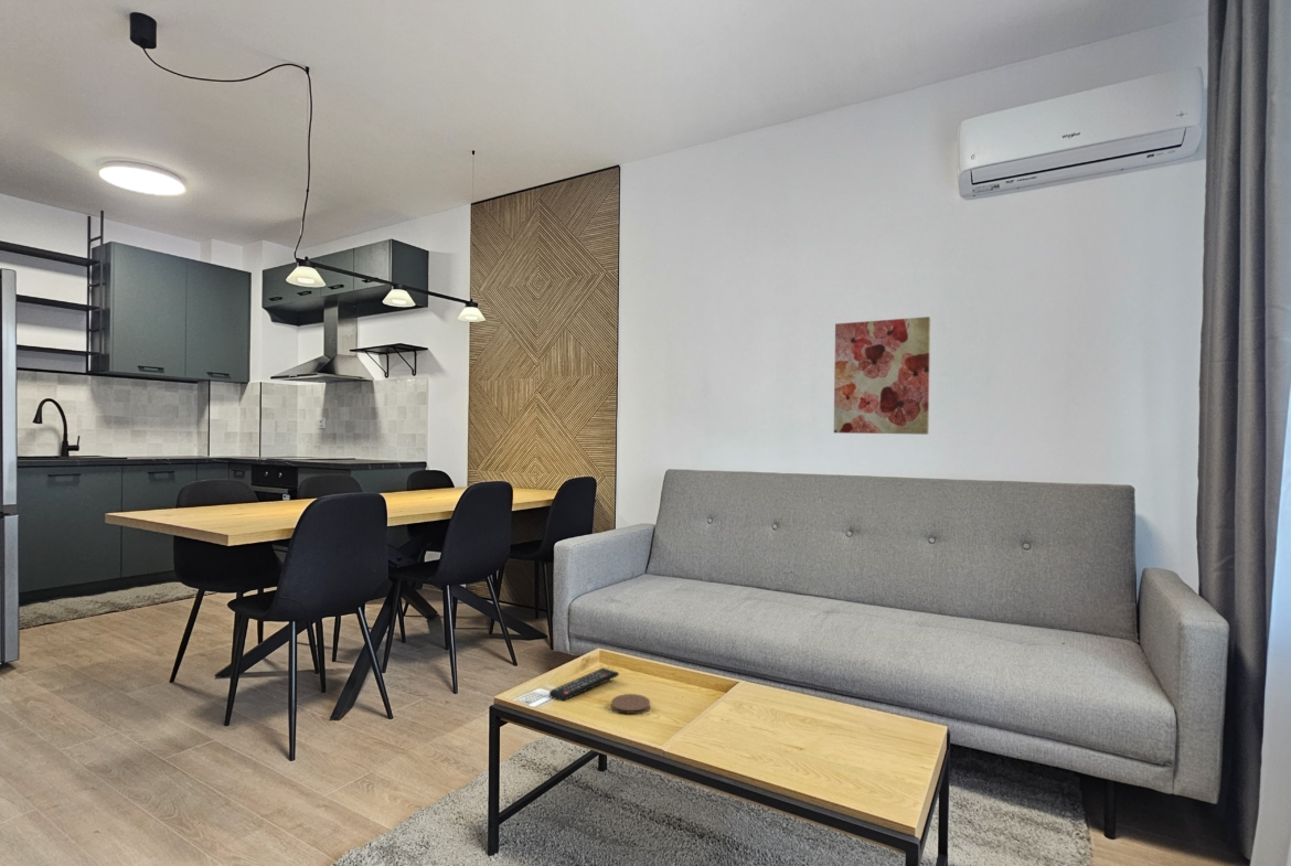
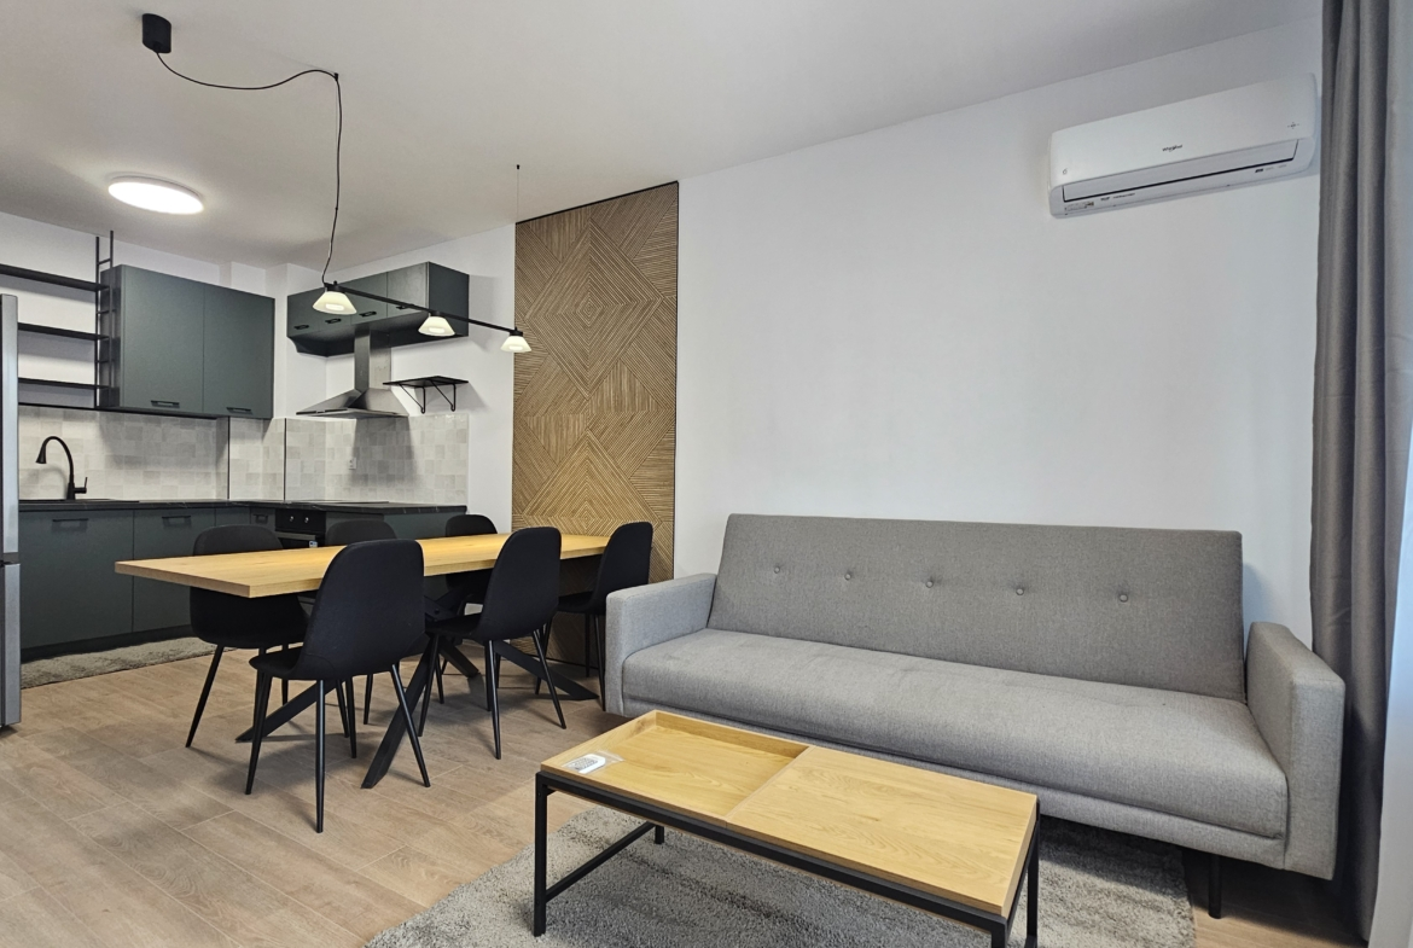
- wall art [833,316,931,436]
- coaster [610,693,651,715]
- remote control [548,666,620,702]
